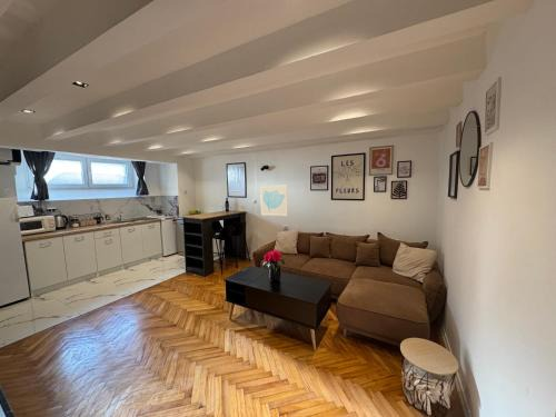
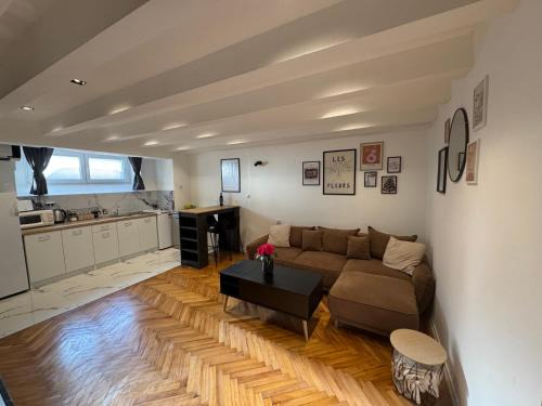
- wall art [259,185,289,217]
